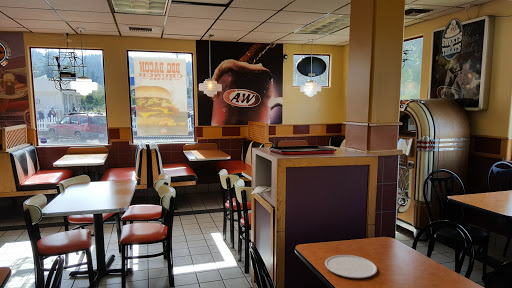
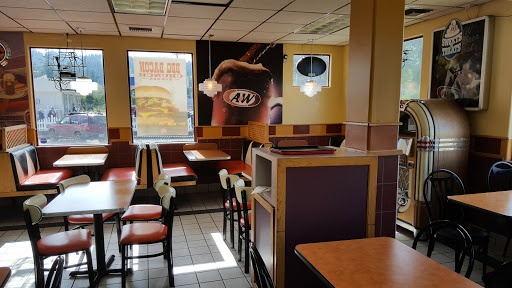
- plate [324,254,378,279]
